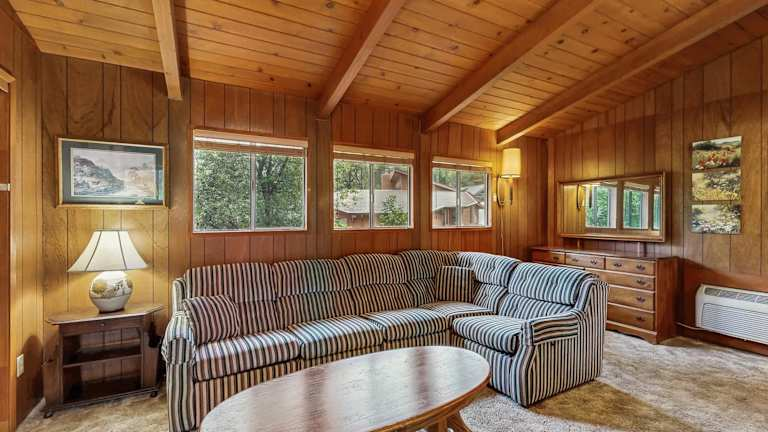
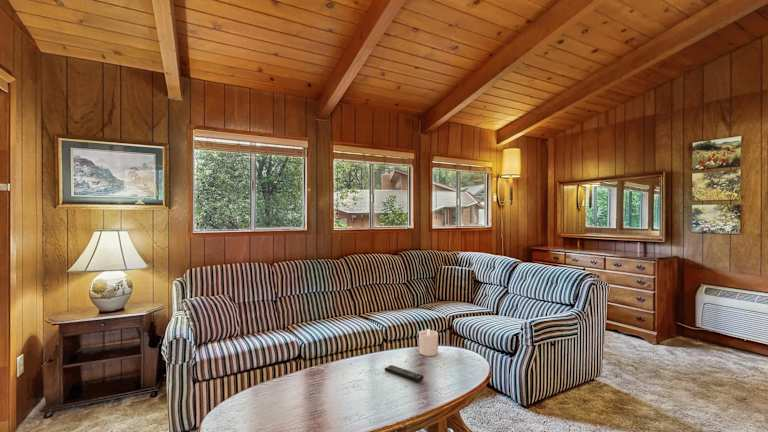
+ candle [418,328,439,357]
+ remote control [384,364,424,383]
